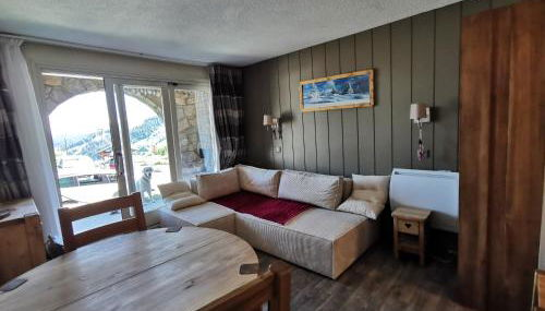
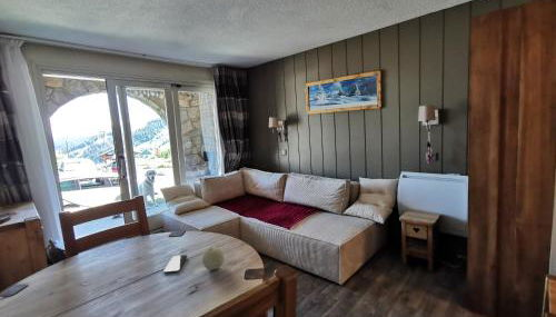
+ fruit [201,246,225,271]
+ smartphone [162,254,188,274]
